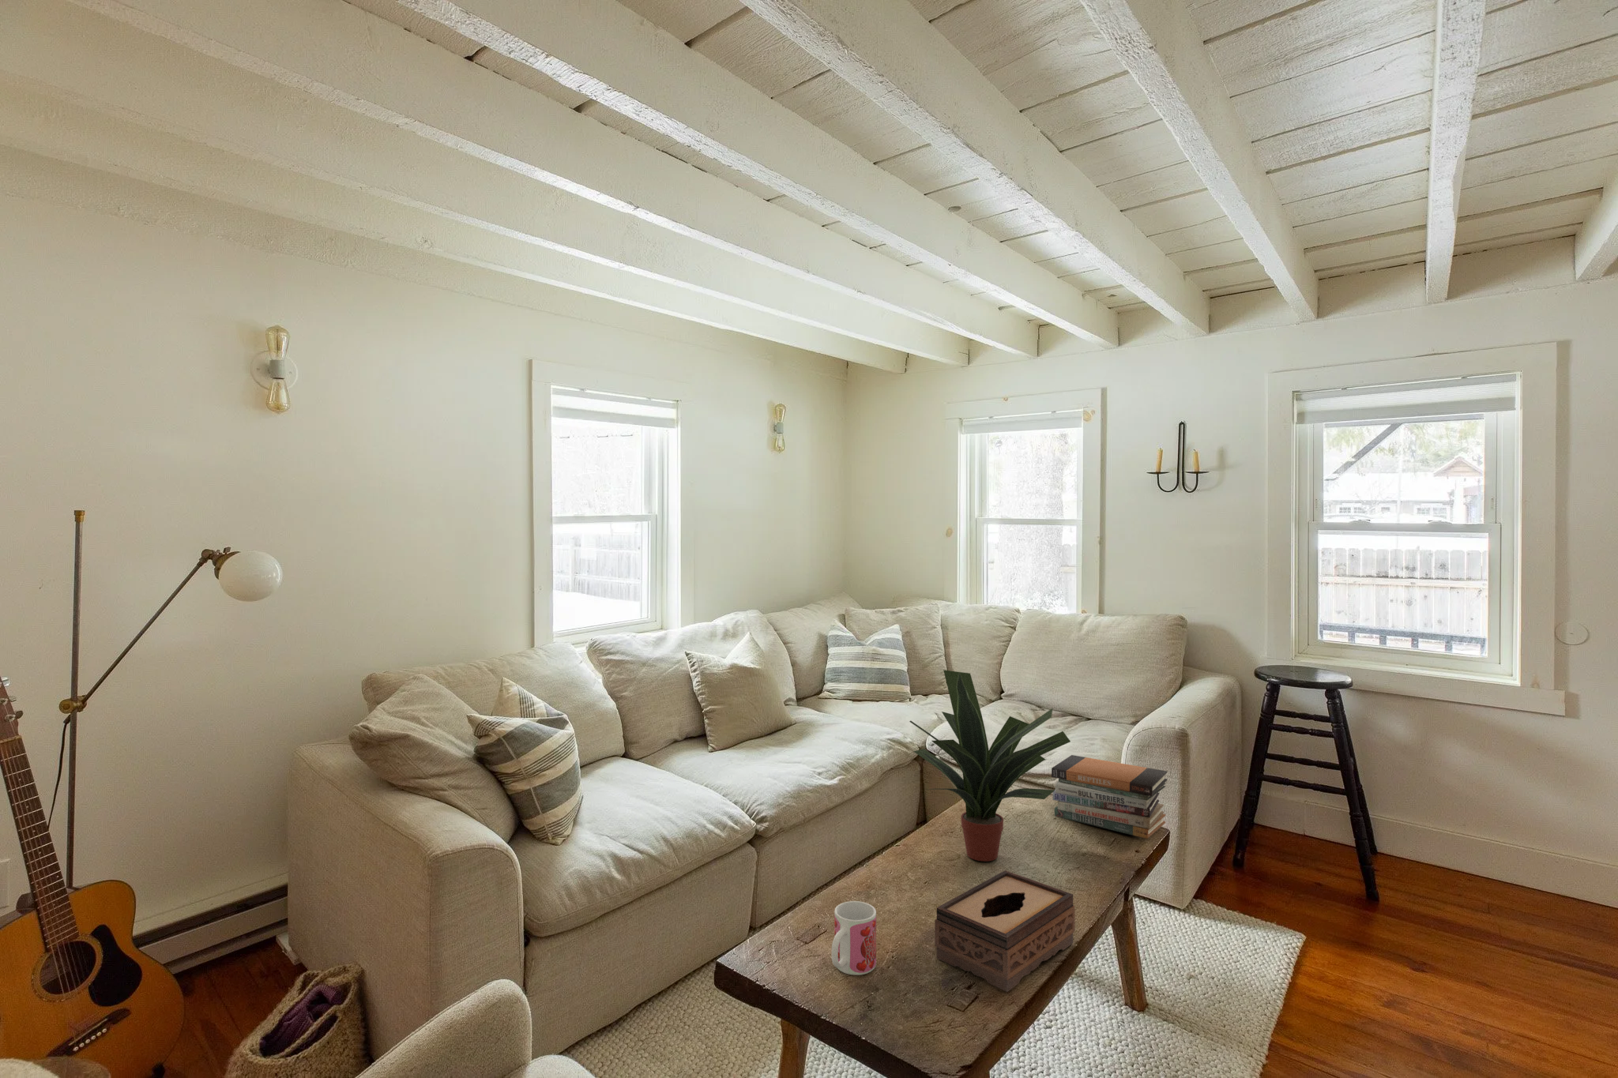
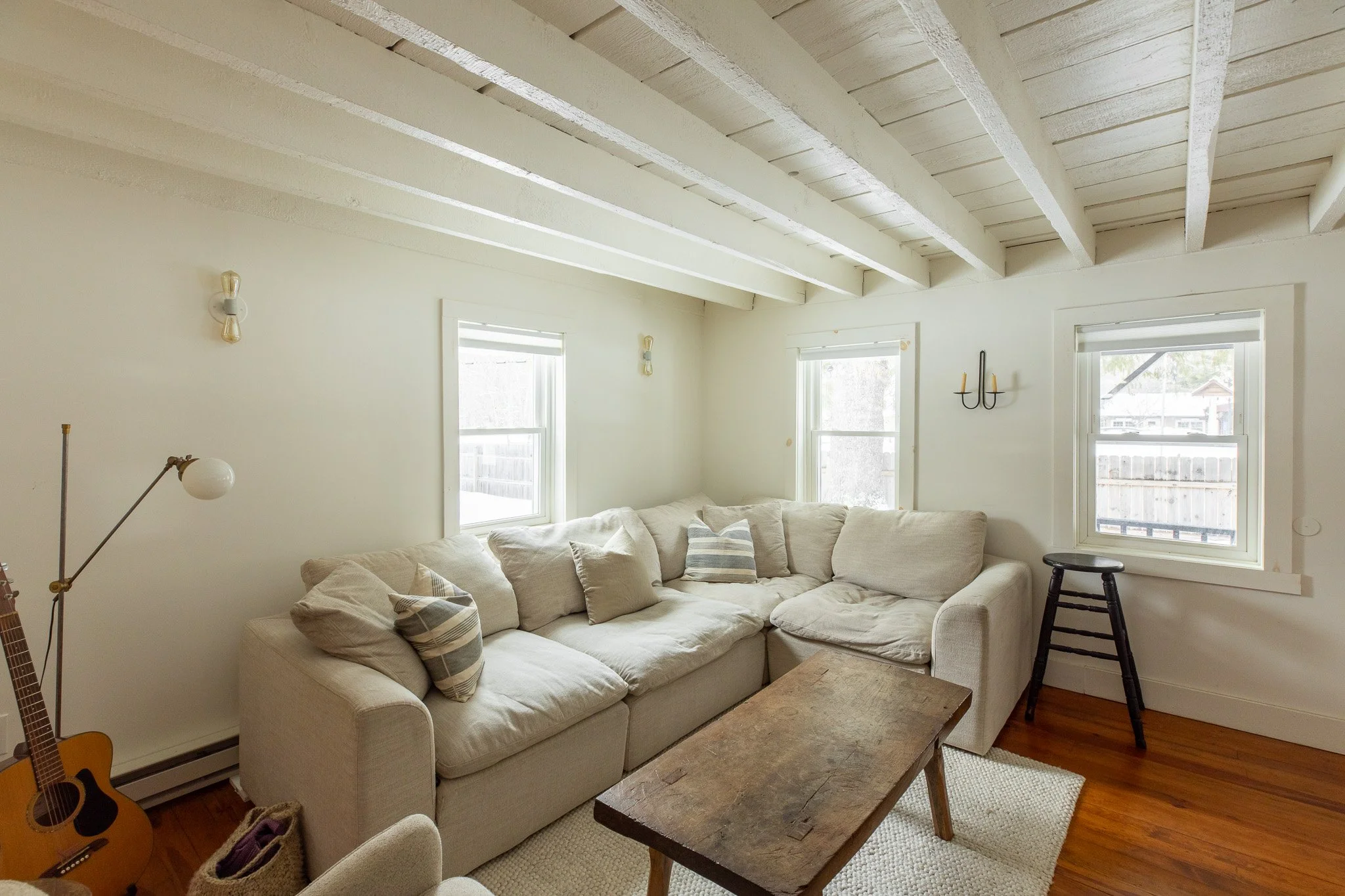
- mug [831,900,877,976]
- potted plant [908,669,1072,863]
- book stack [1050,754,1168,840]
- tissue box [934,870,1075,993]
